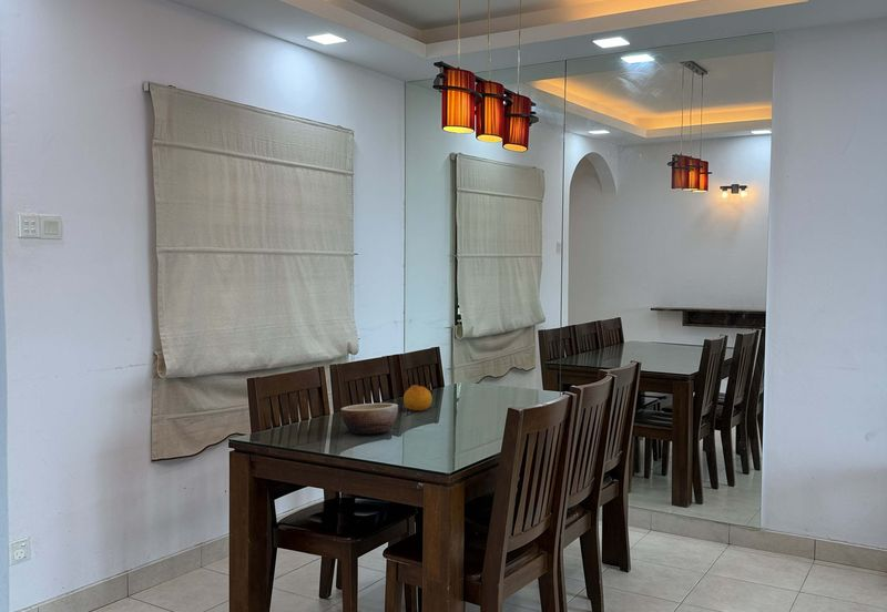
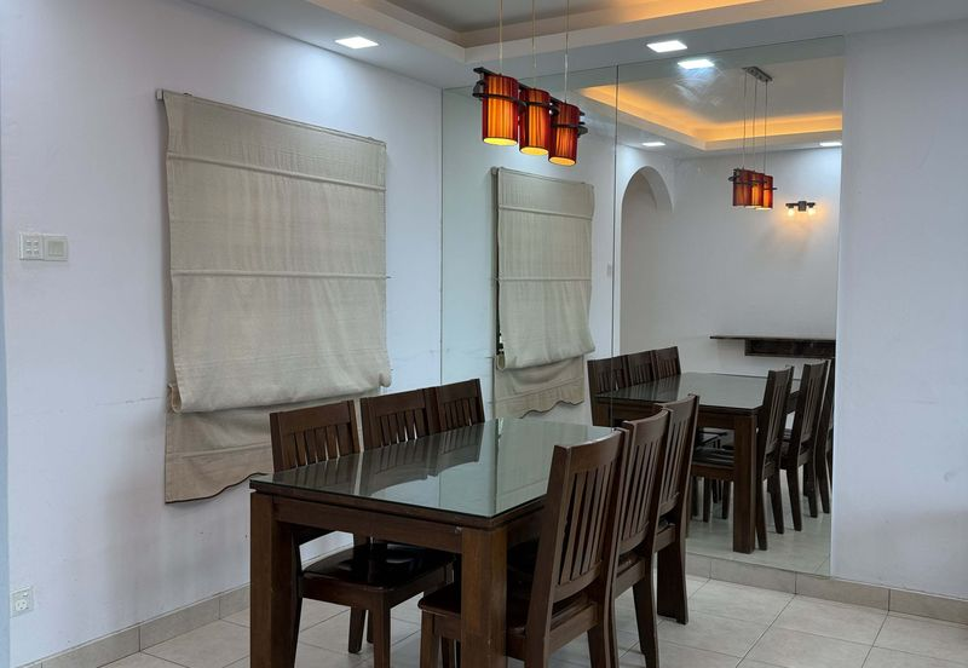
- bowl [339,402,399,435]
- fruit [402,384,434,411]
